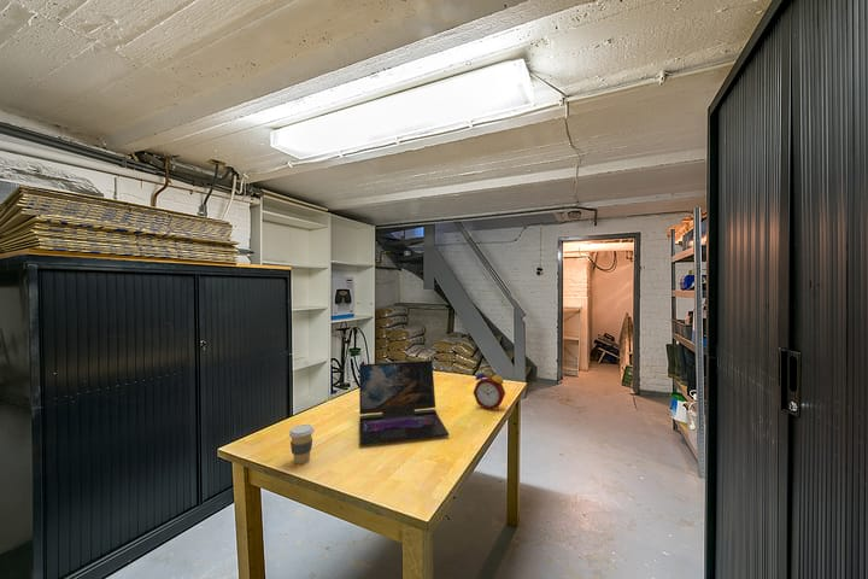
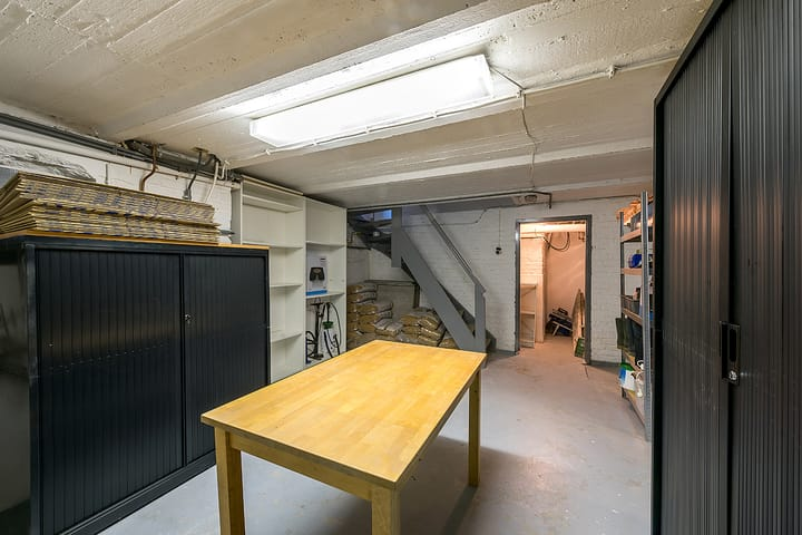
- coffee cup [288,423,316,466]
- alarm clock [471,367,506,411]
- laptop [358,359,450,446]
